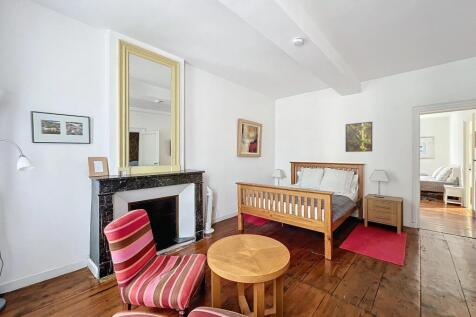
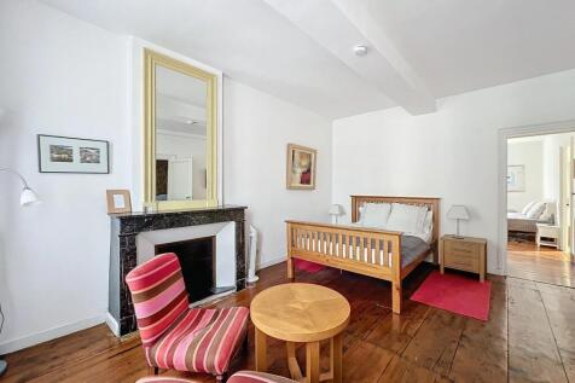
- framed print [345,121,373,153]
